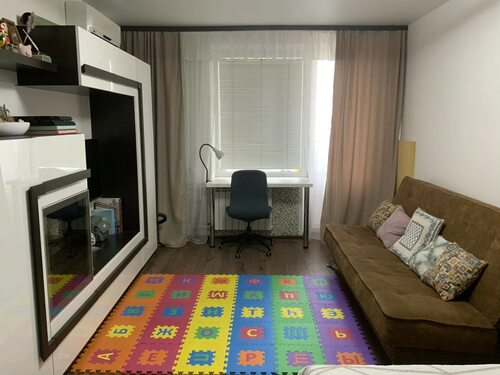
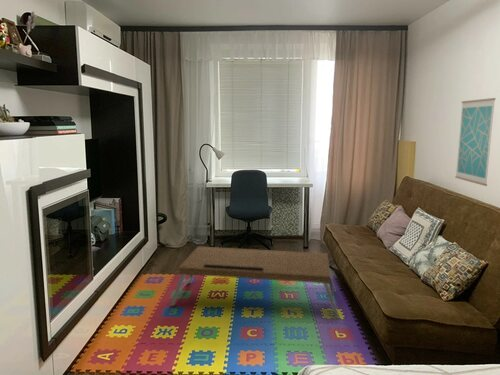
+ coffee table [169,245,341,320]
+ wall art [454,97,496,187]
